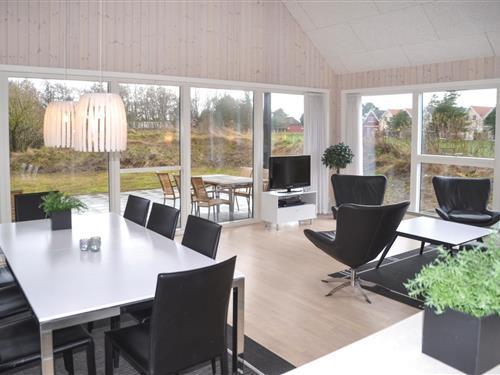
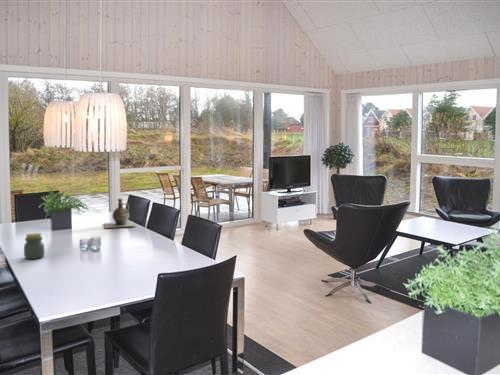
+ jar [23,232,46,260]
+ ceramic jug [103,198,136,229]
